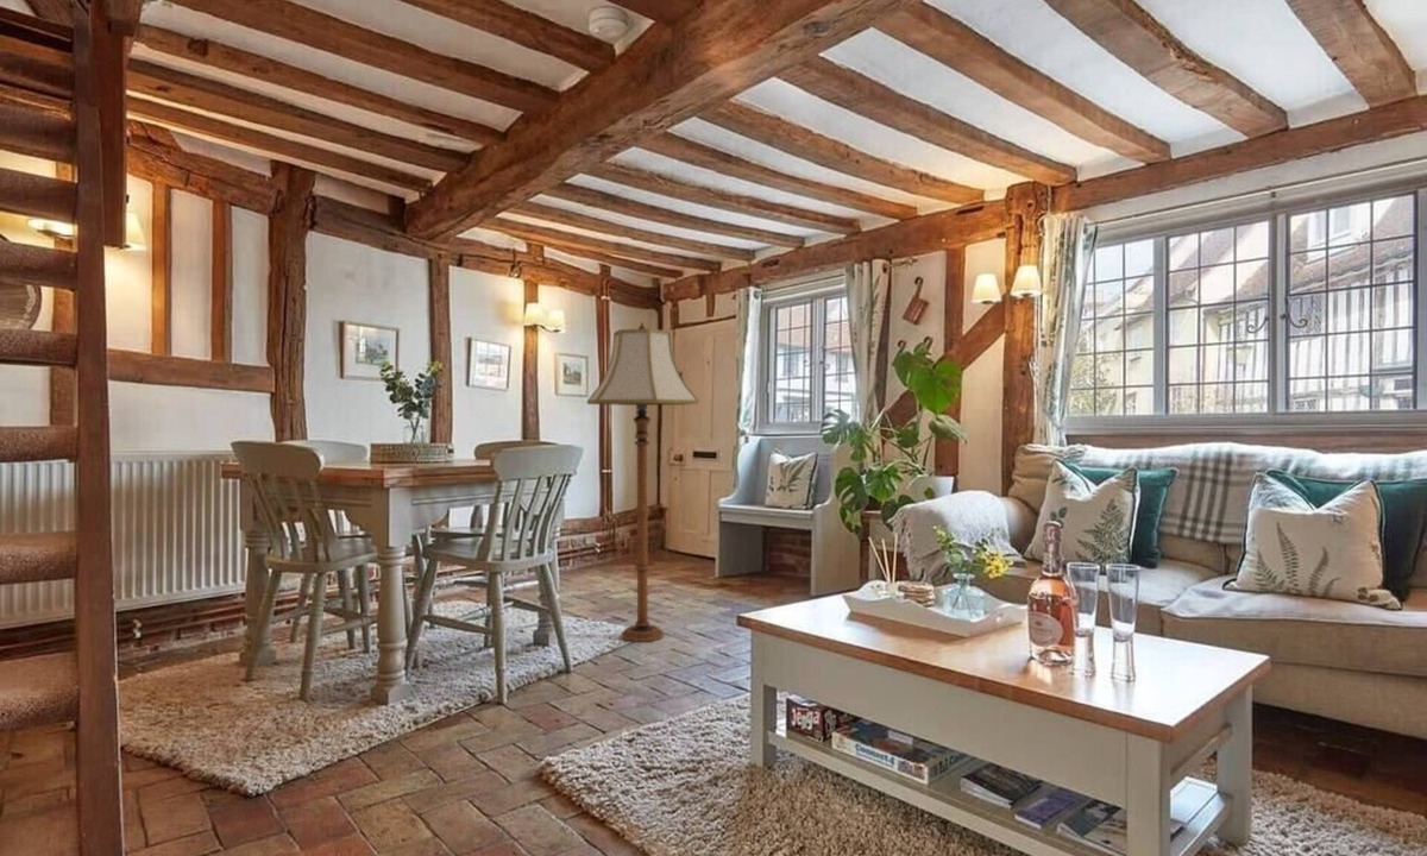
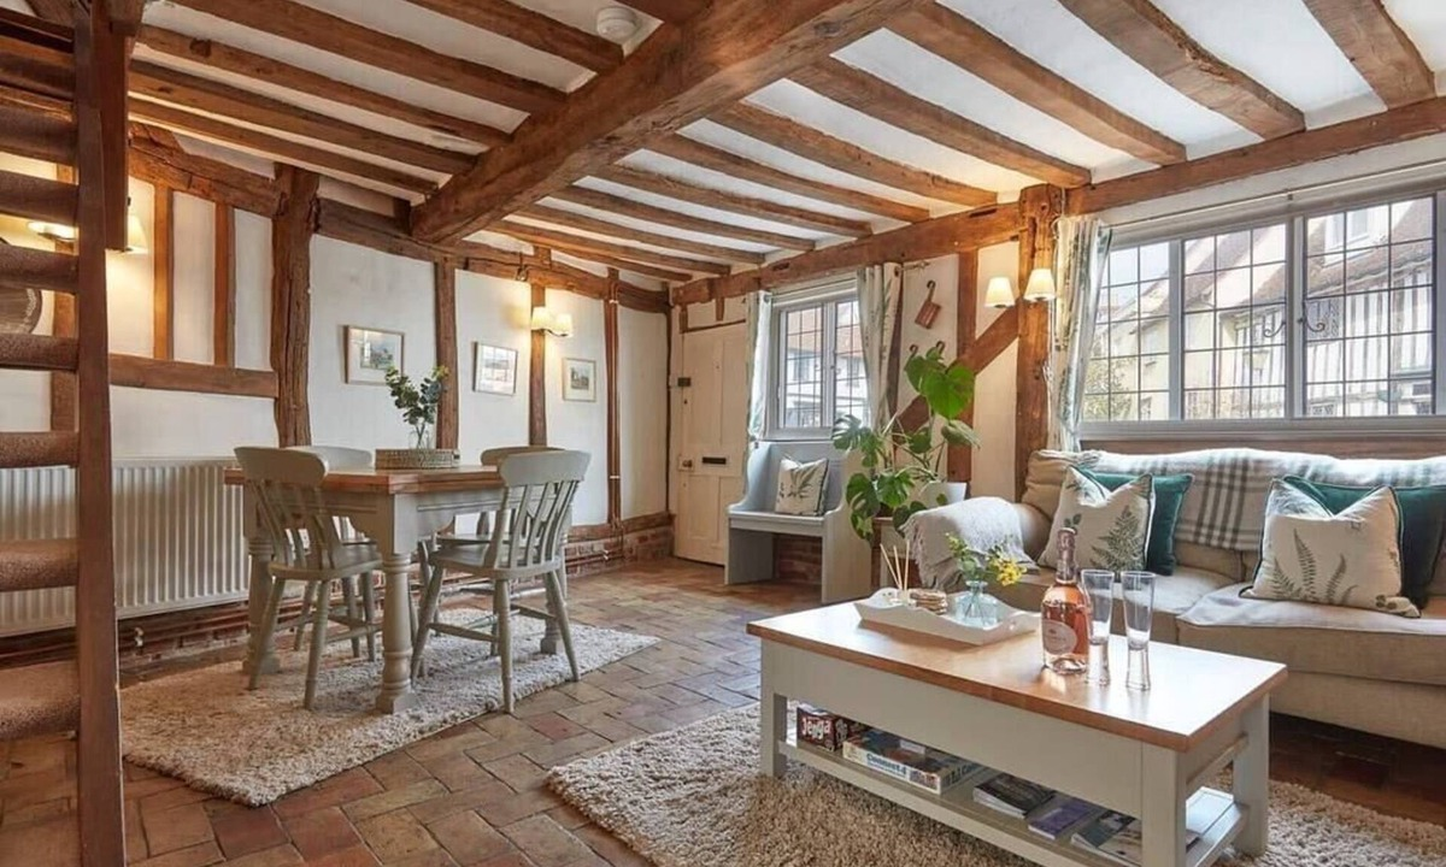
- floor lamp [586,321,700,643]
